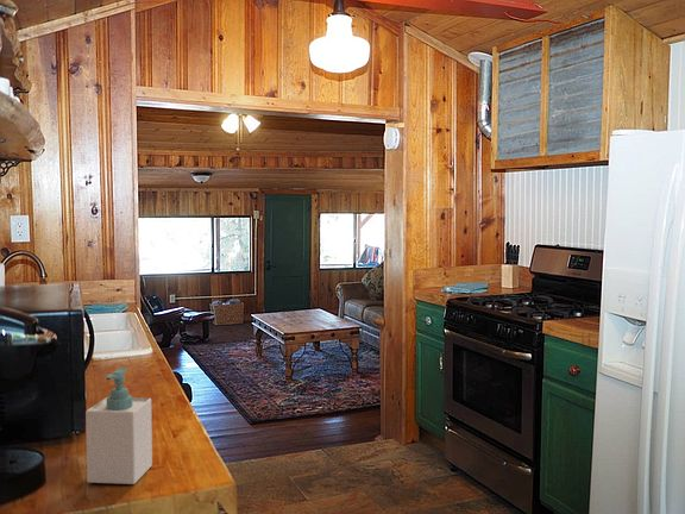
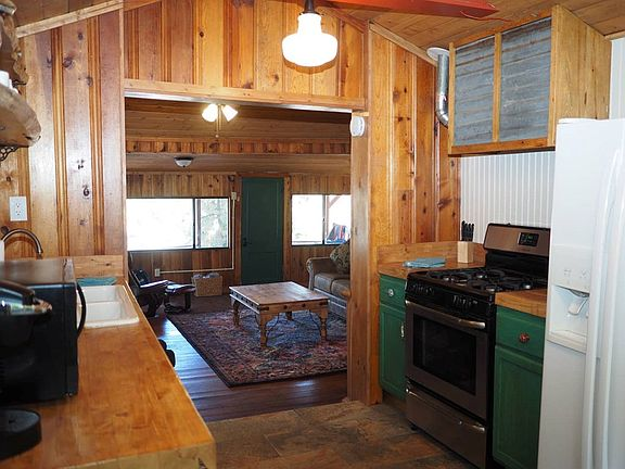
- soap bottle [84,366,153,485]
